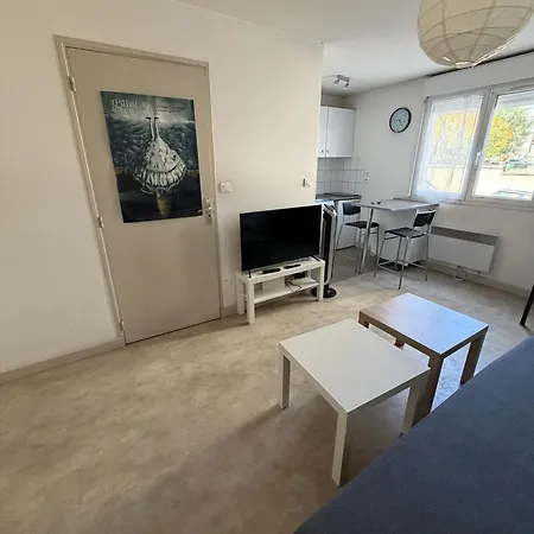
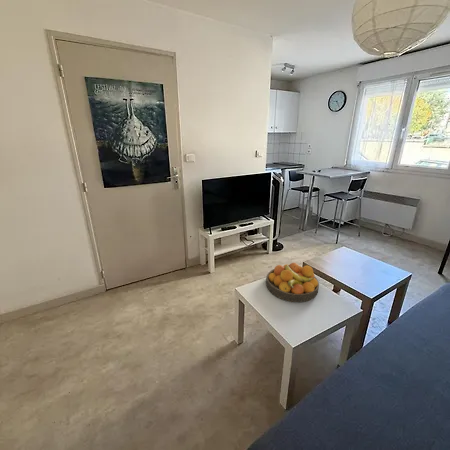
+ fruit bowl [265,262,320,303]
